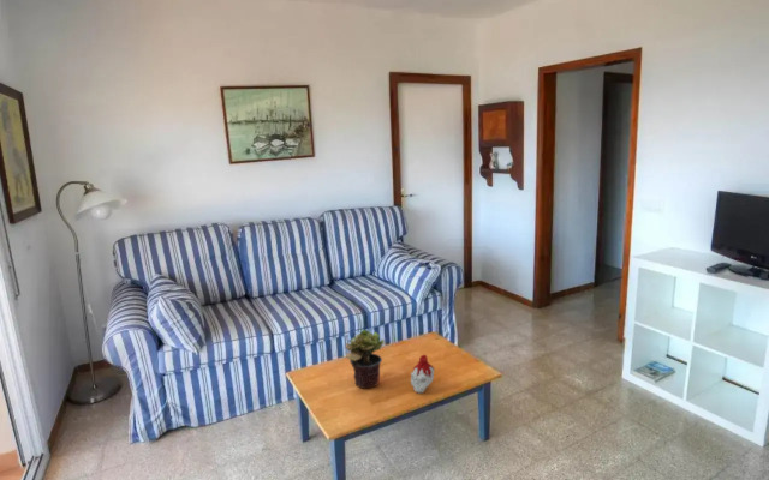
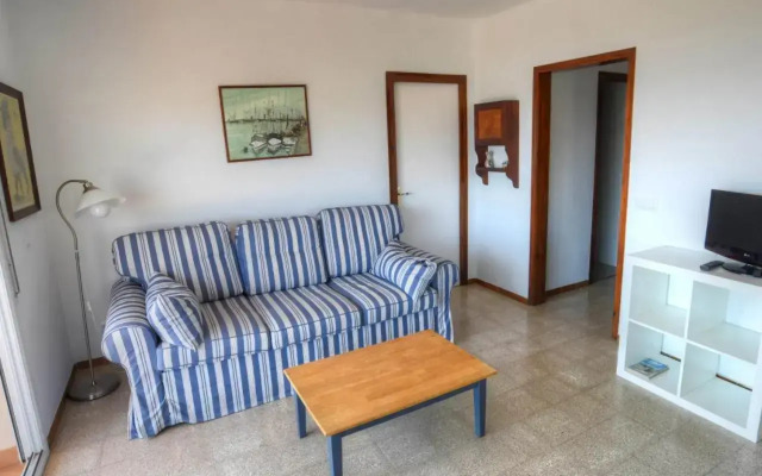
- potted plant [344,329,386,389]
- candle [410,354,435,394]
